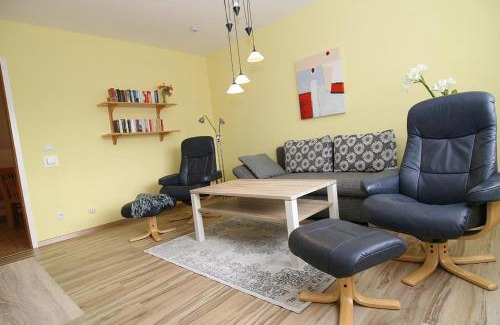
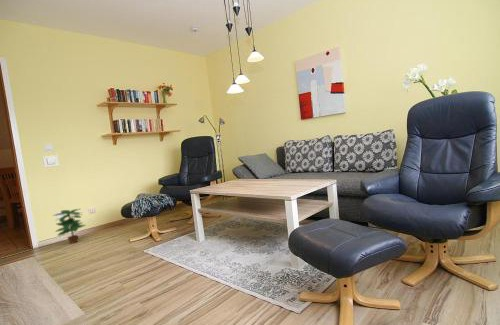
+ potted plant [52,208,86,245]
